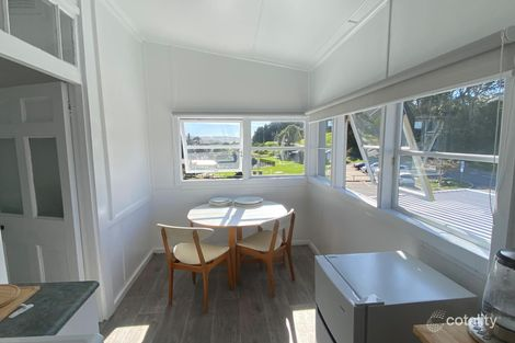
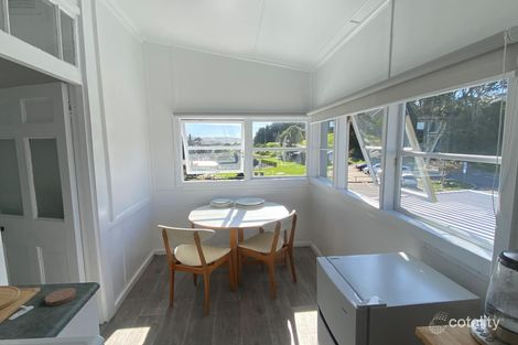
+ coaster [44,287,77,306]
